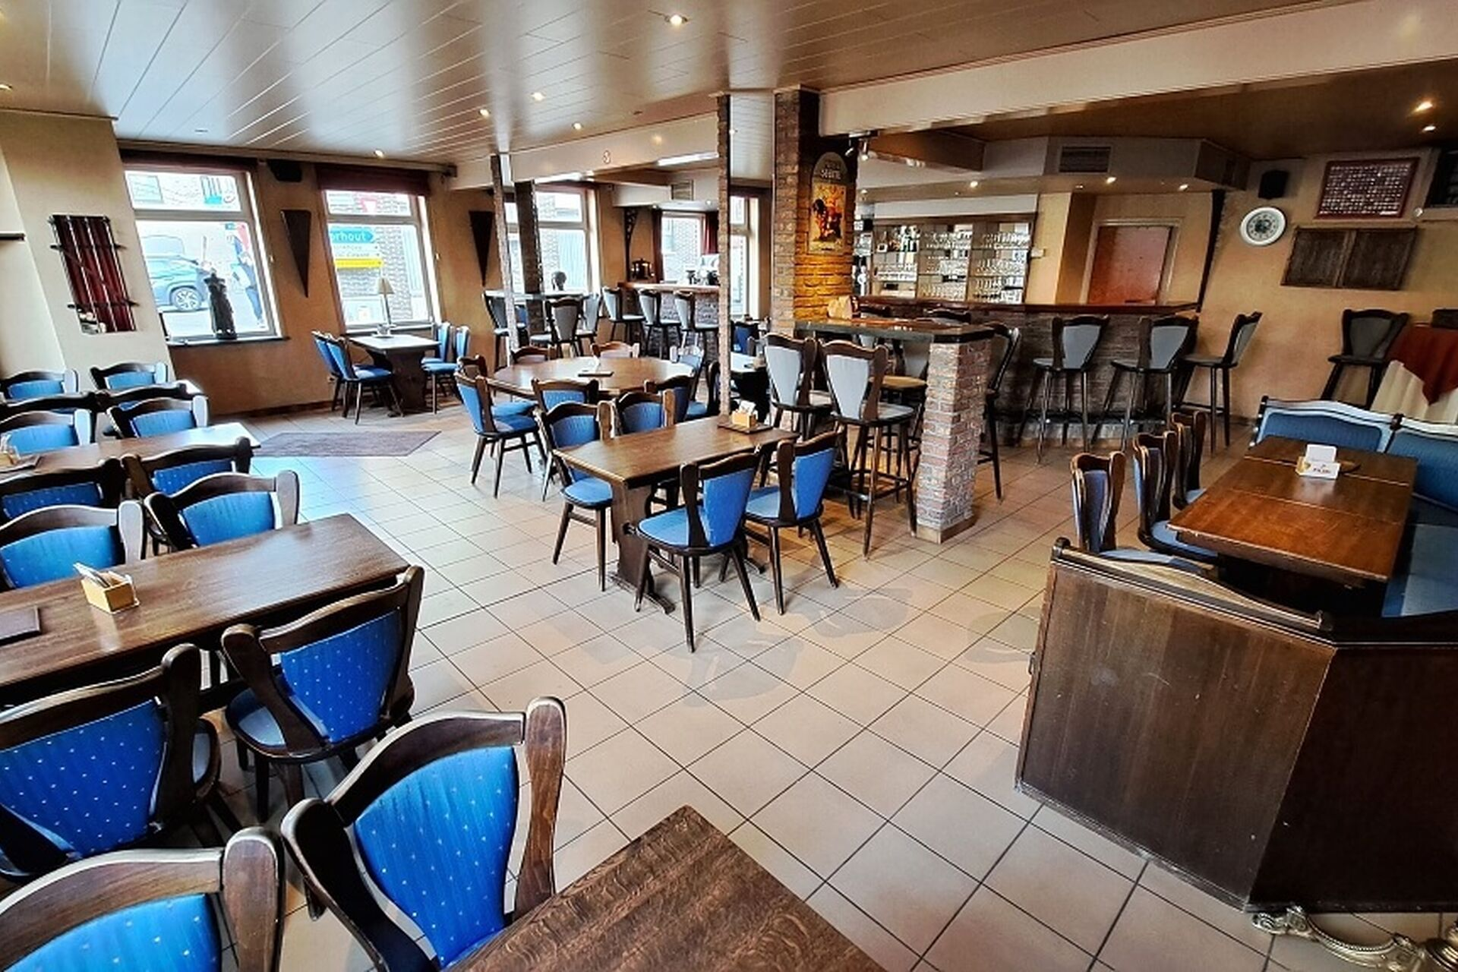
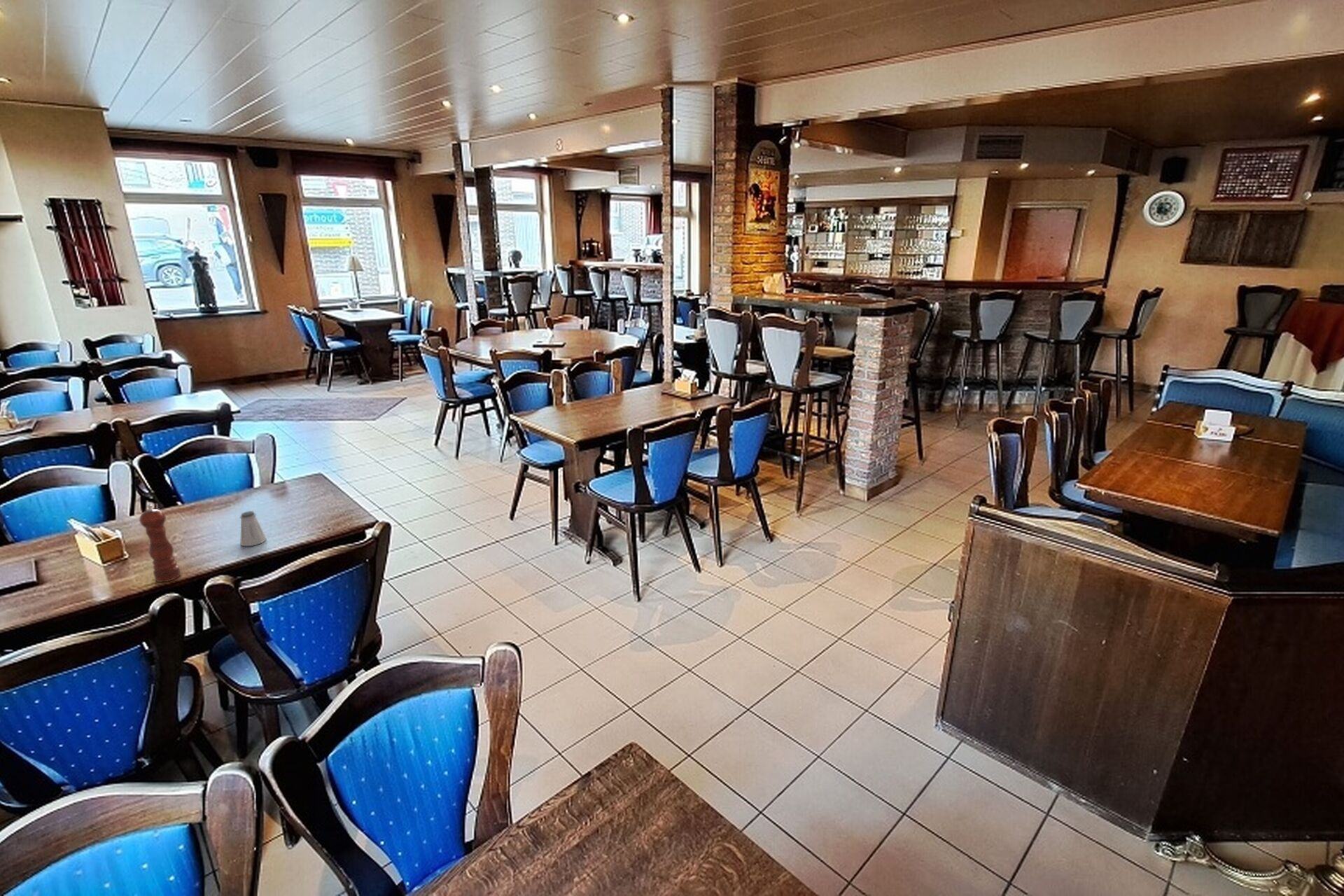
+ saltshaker [239,510,267,547]
+ pepper mill [139,504,182,583]
